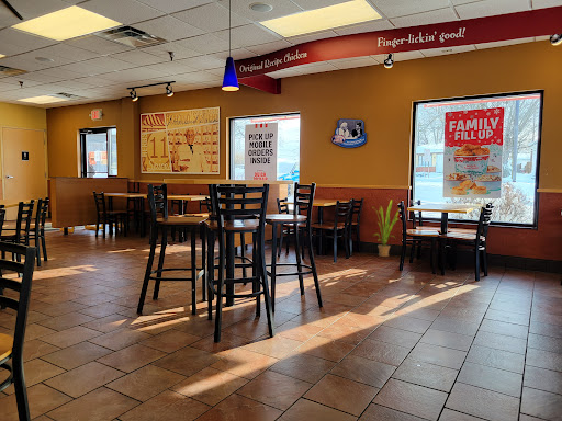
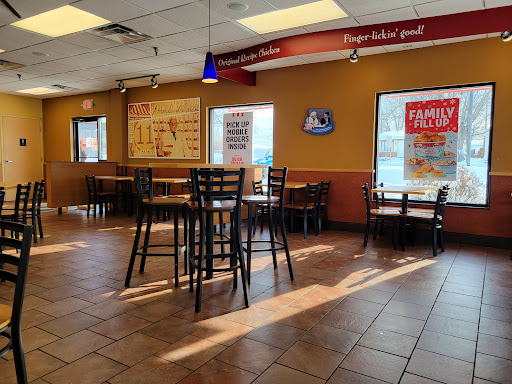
- house plant [372,198,400,258]
